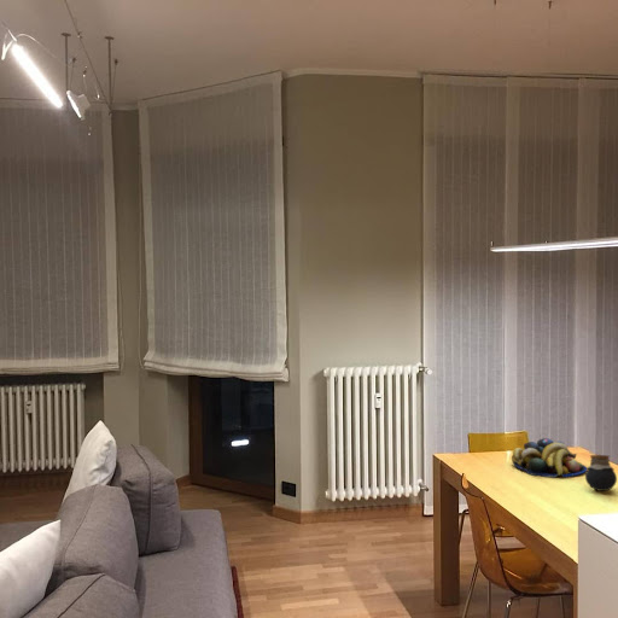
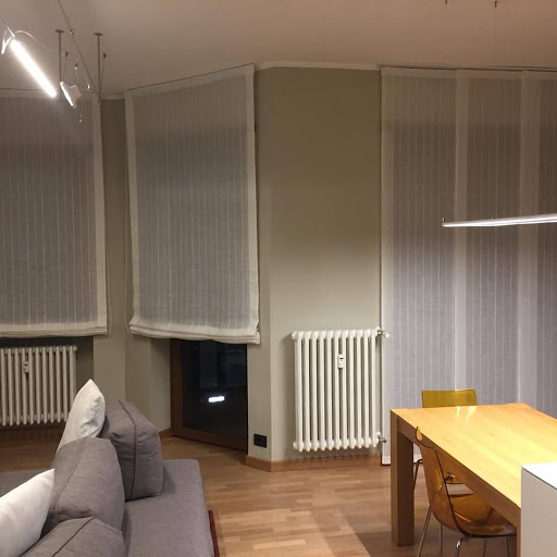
- jar [584,454,618,492]
- fruit bowl [511,437,588,479]
